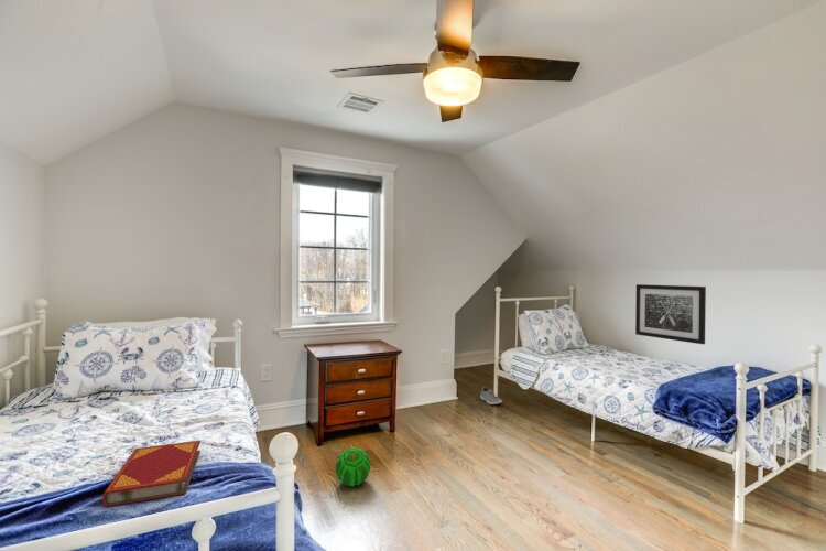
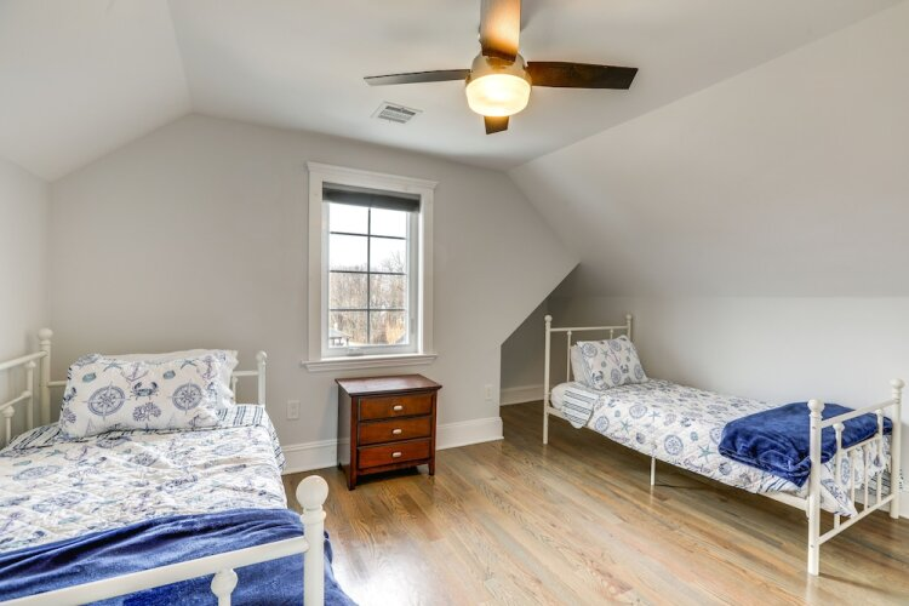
- hardback book [101,440,202,508]
- ball [335,446,371,487]
- wall art [634,283,707,345]
- sneaker [479,386,503,406]
